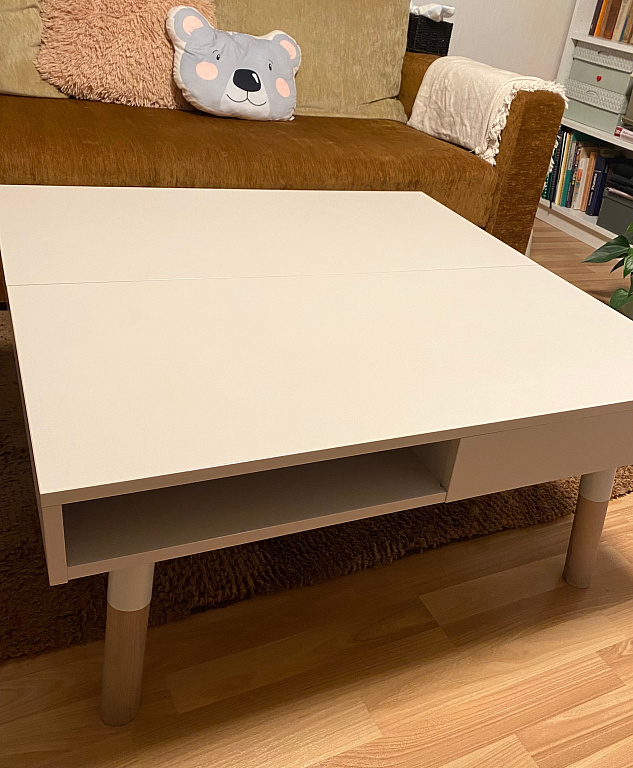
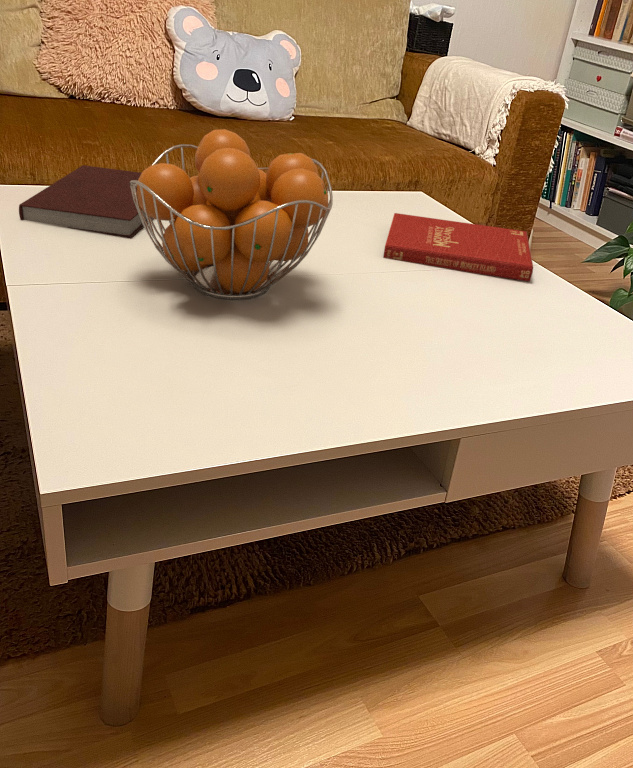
+ book [382,212,534,282]
+ notebook [18,164,153,239]
+ fruit basket [130,128,334,301]
